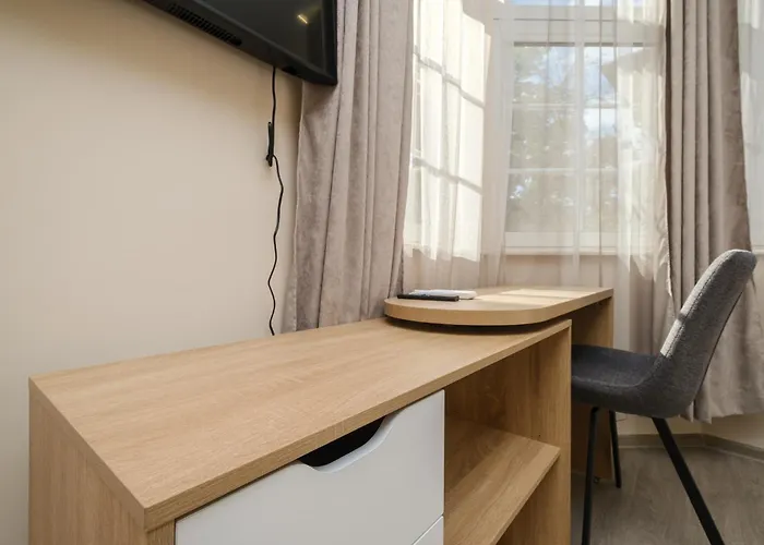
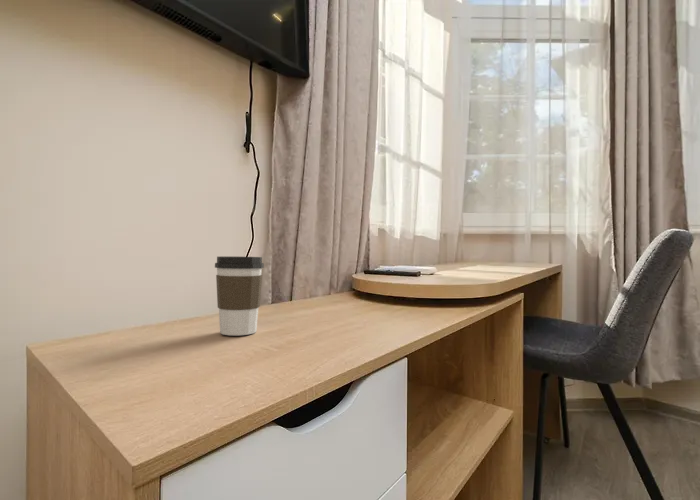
+ coffee cup [214,256,265,336]
